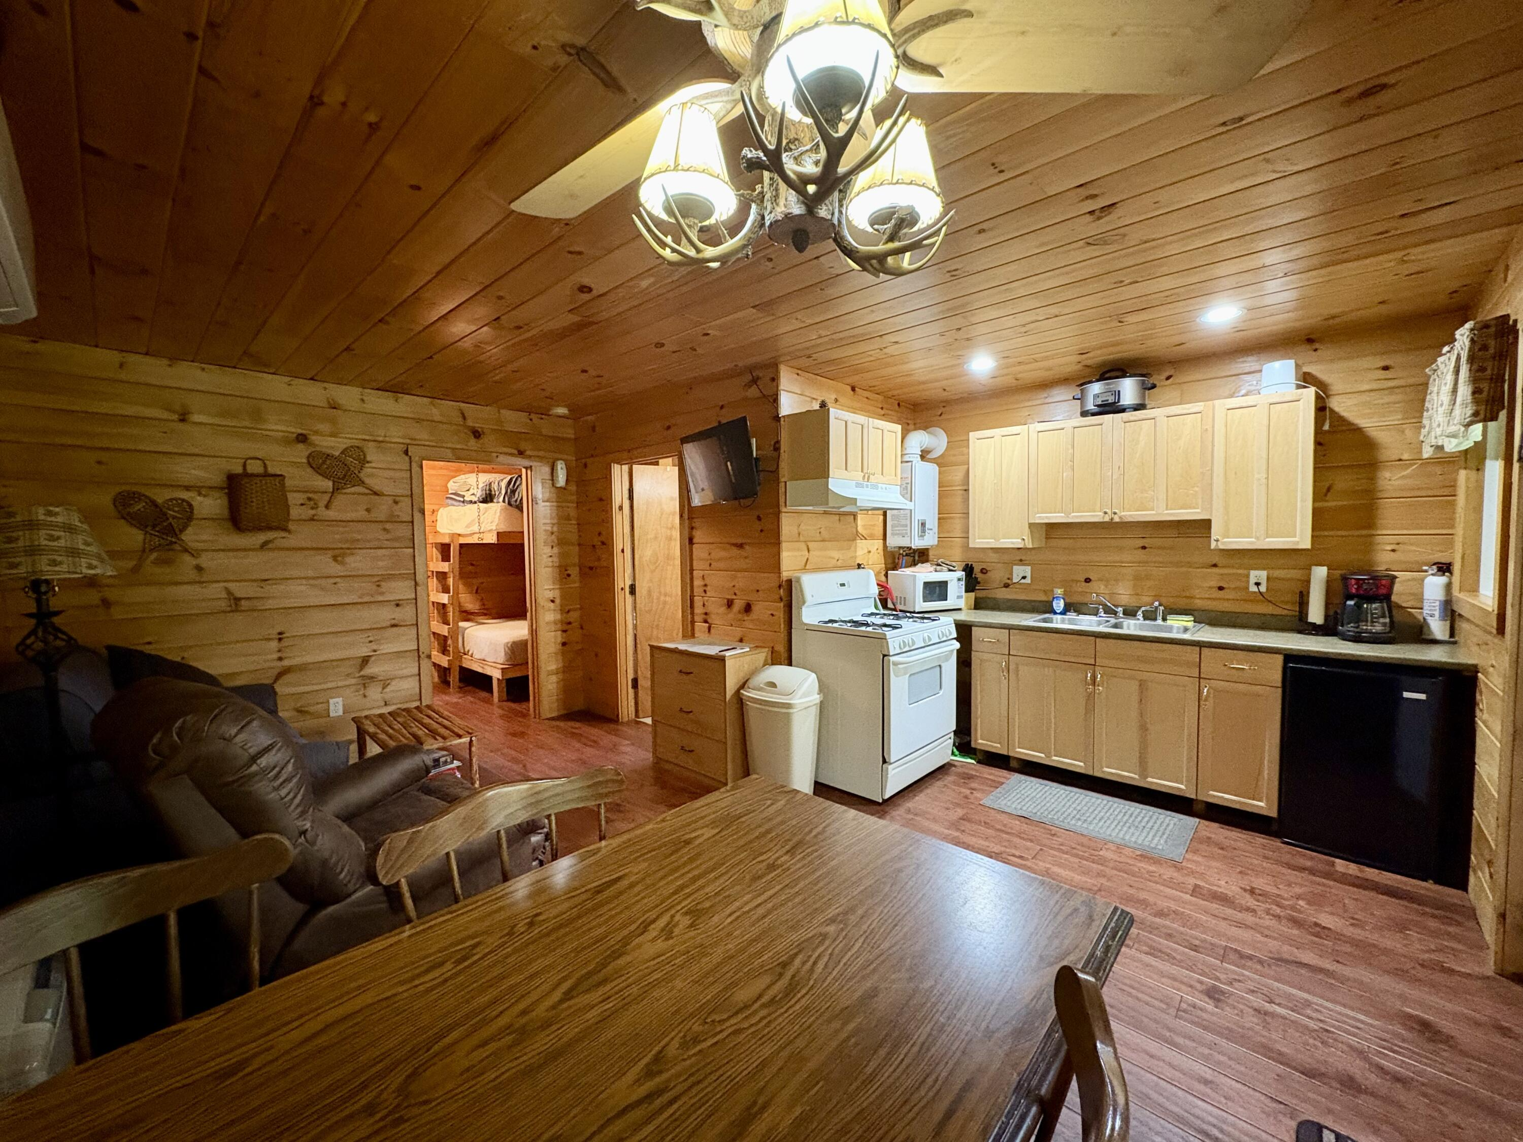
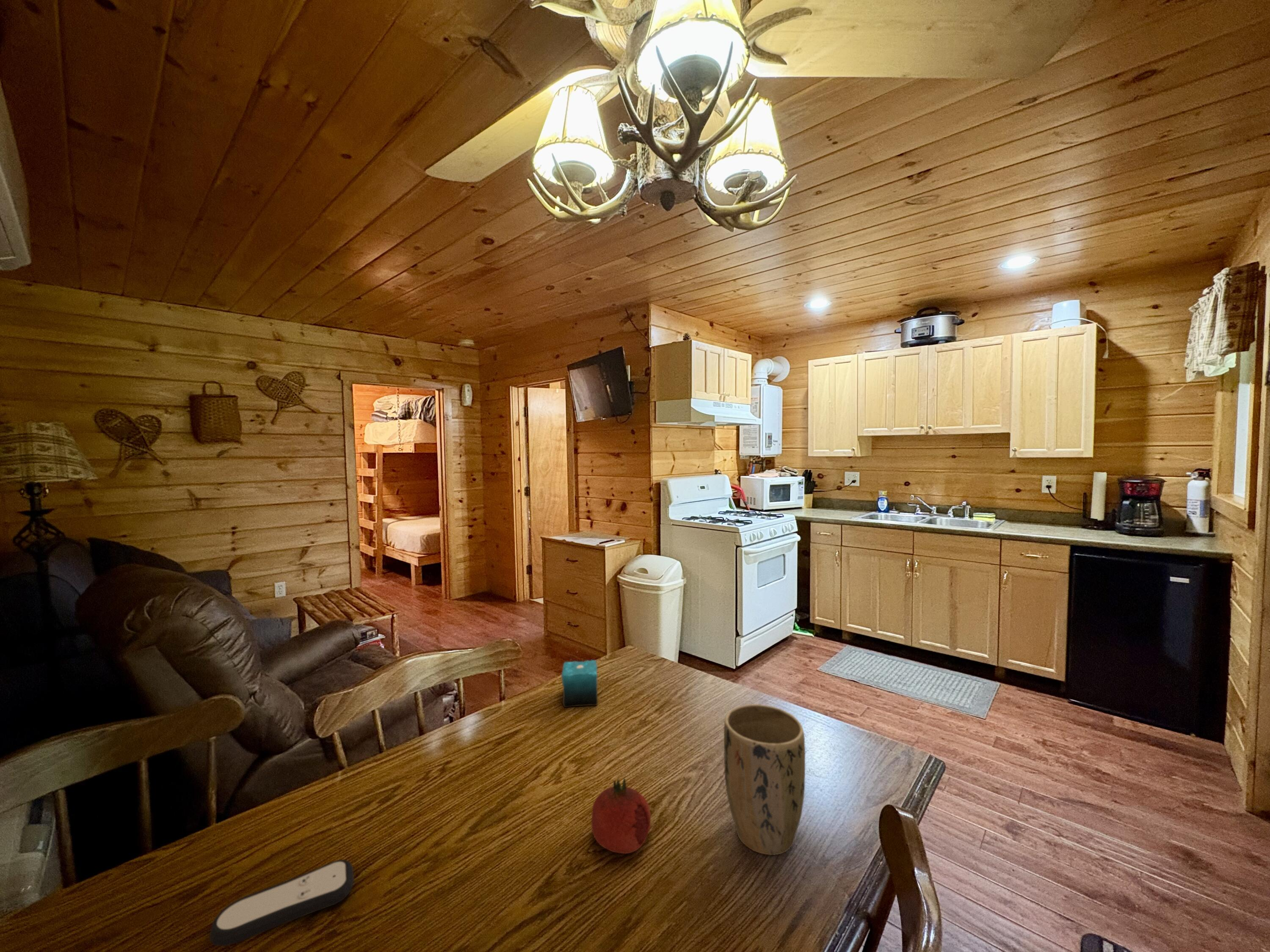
+ candle [561,651,598,708]
+ remote control [209,859,354,946]
+ fruit [591,778,651,854]
+ plant pot [723,704,806,856]
